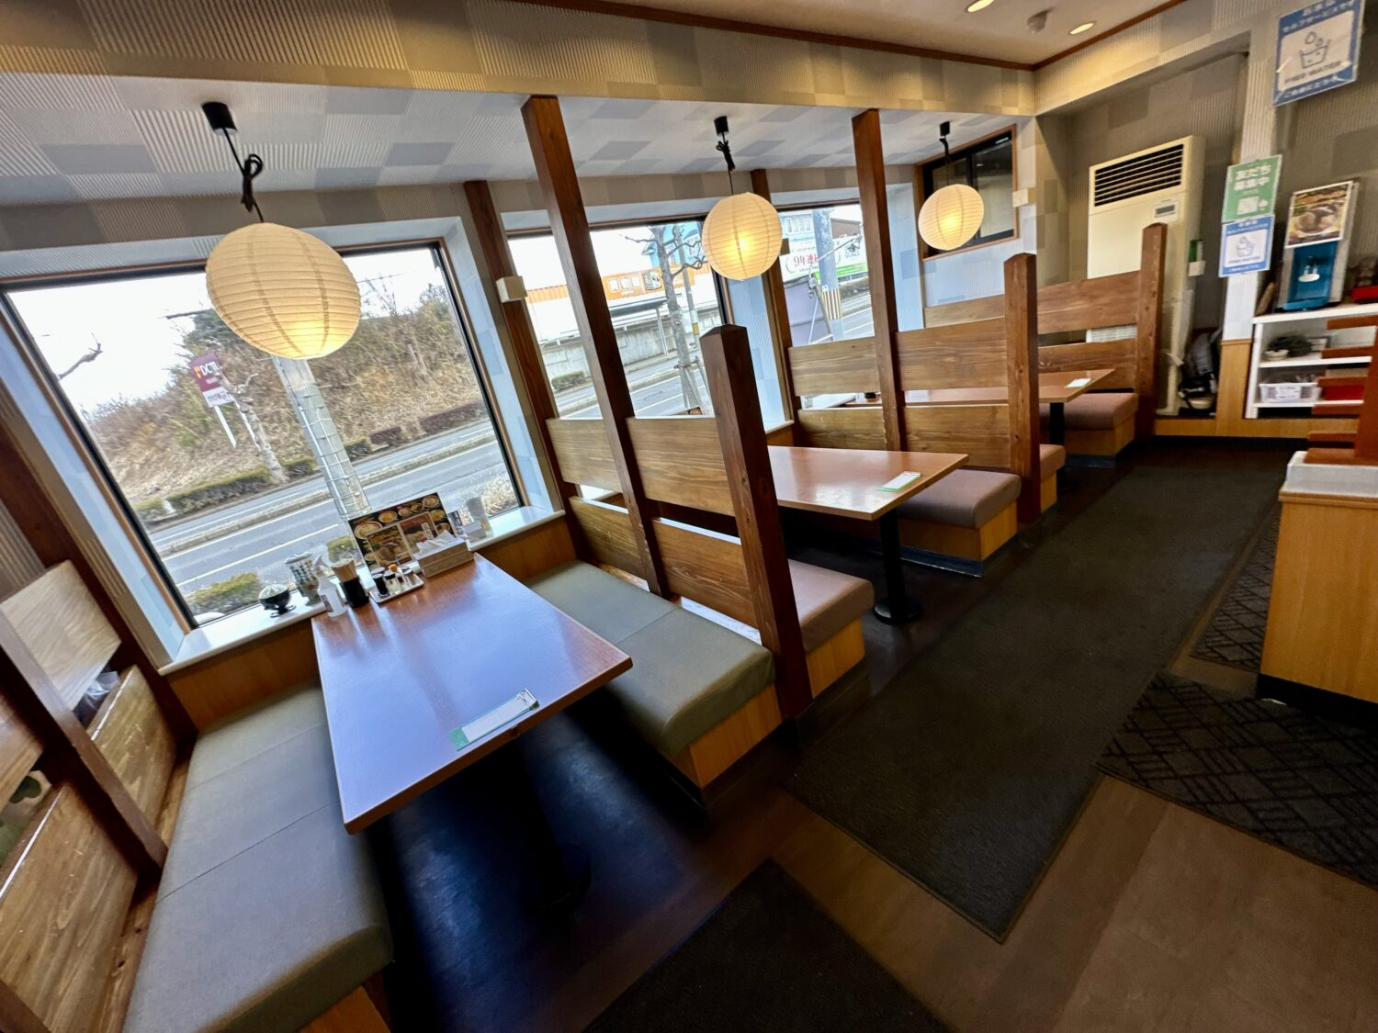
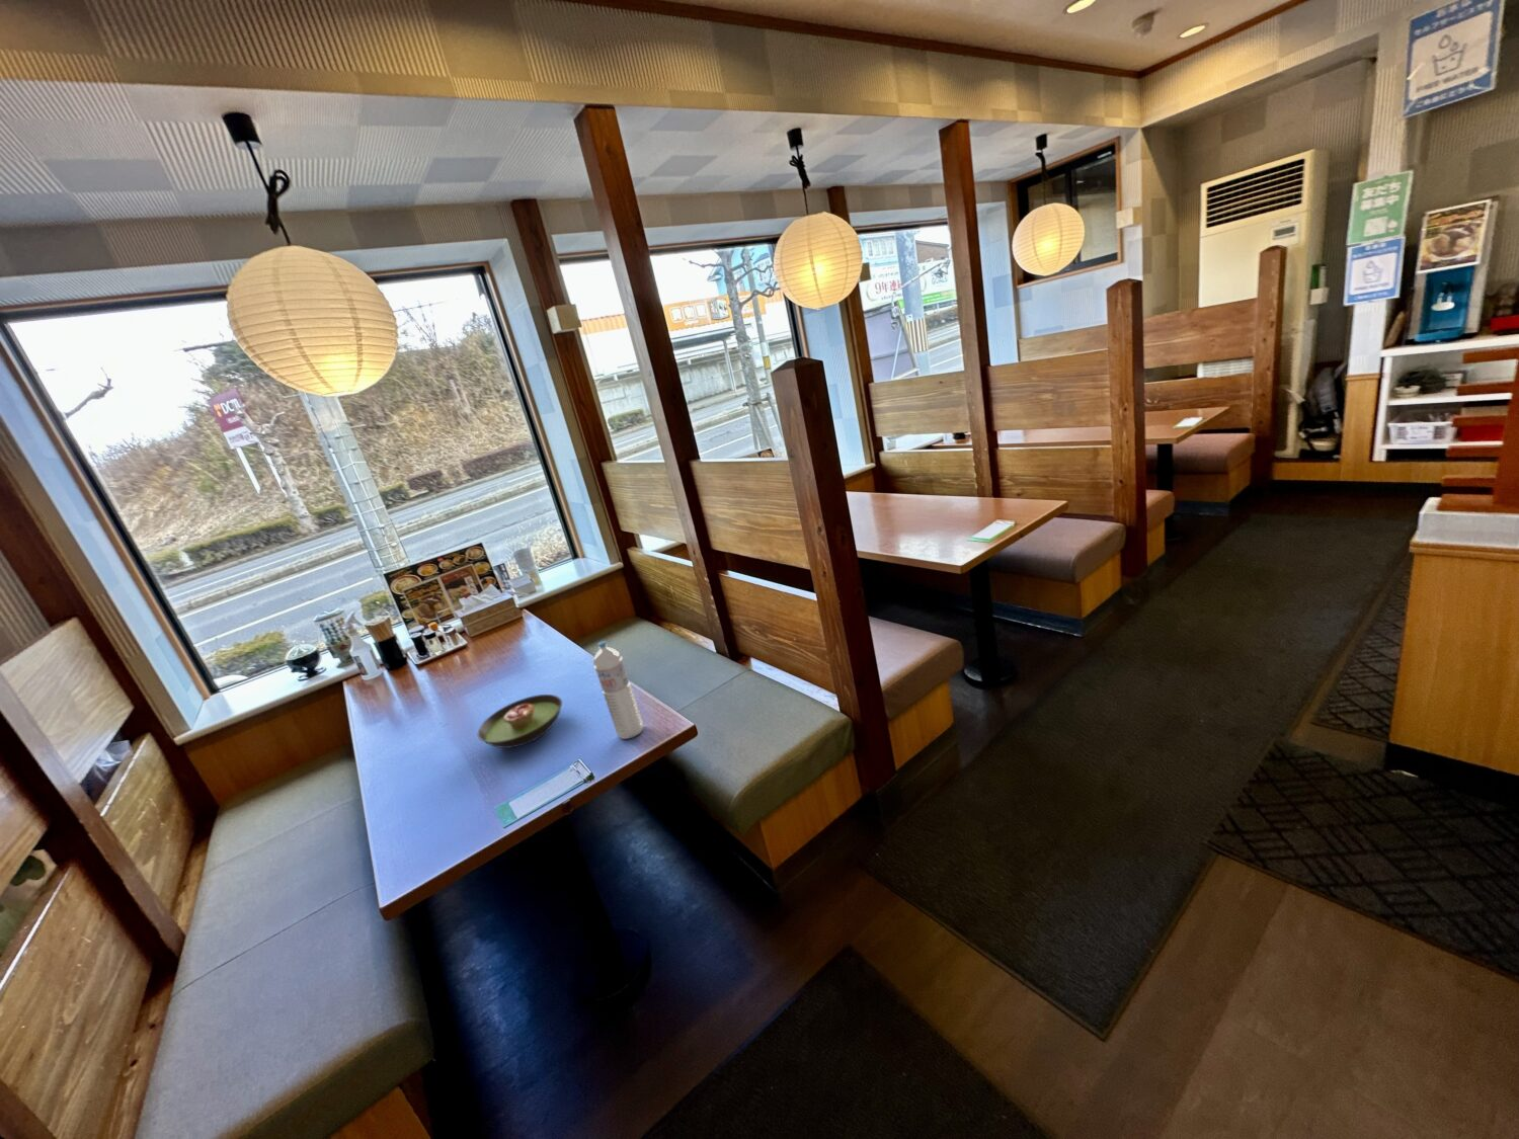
+ soup bowl [477,694,563,749]
+ water bottle [592,640,645,741]
